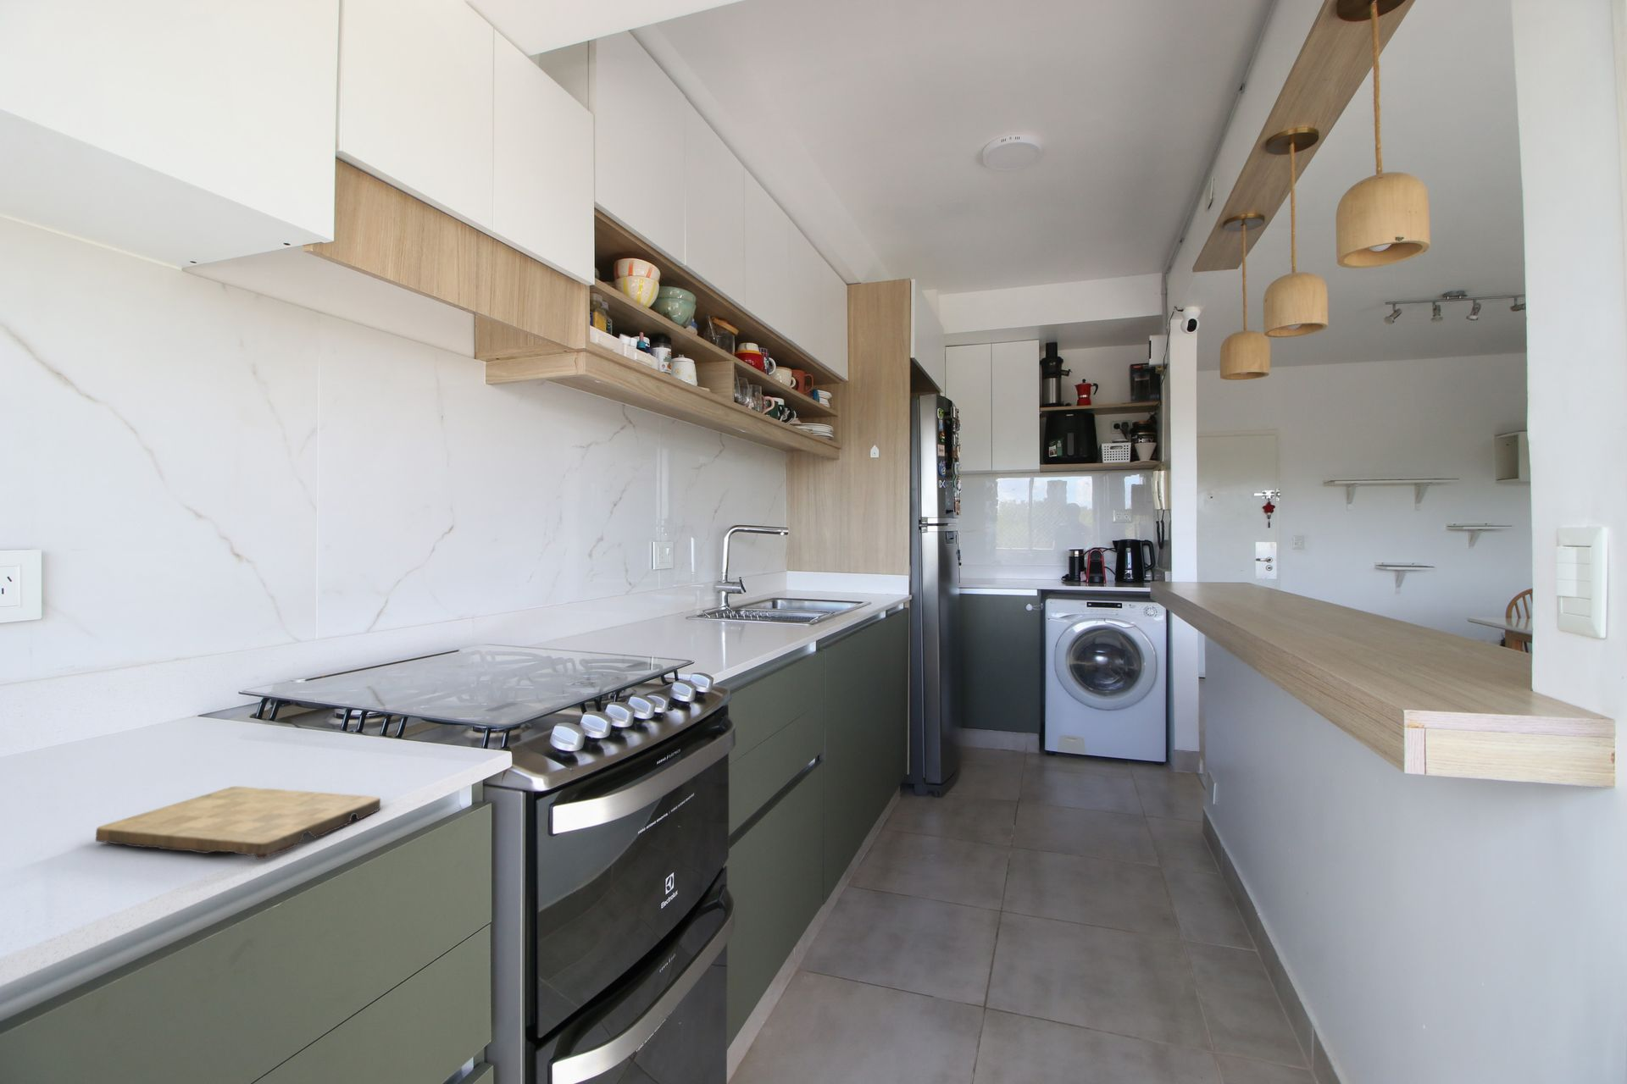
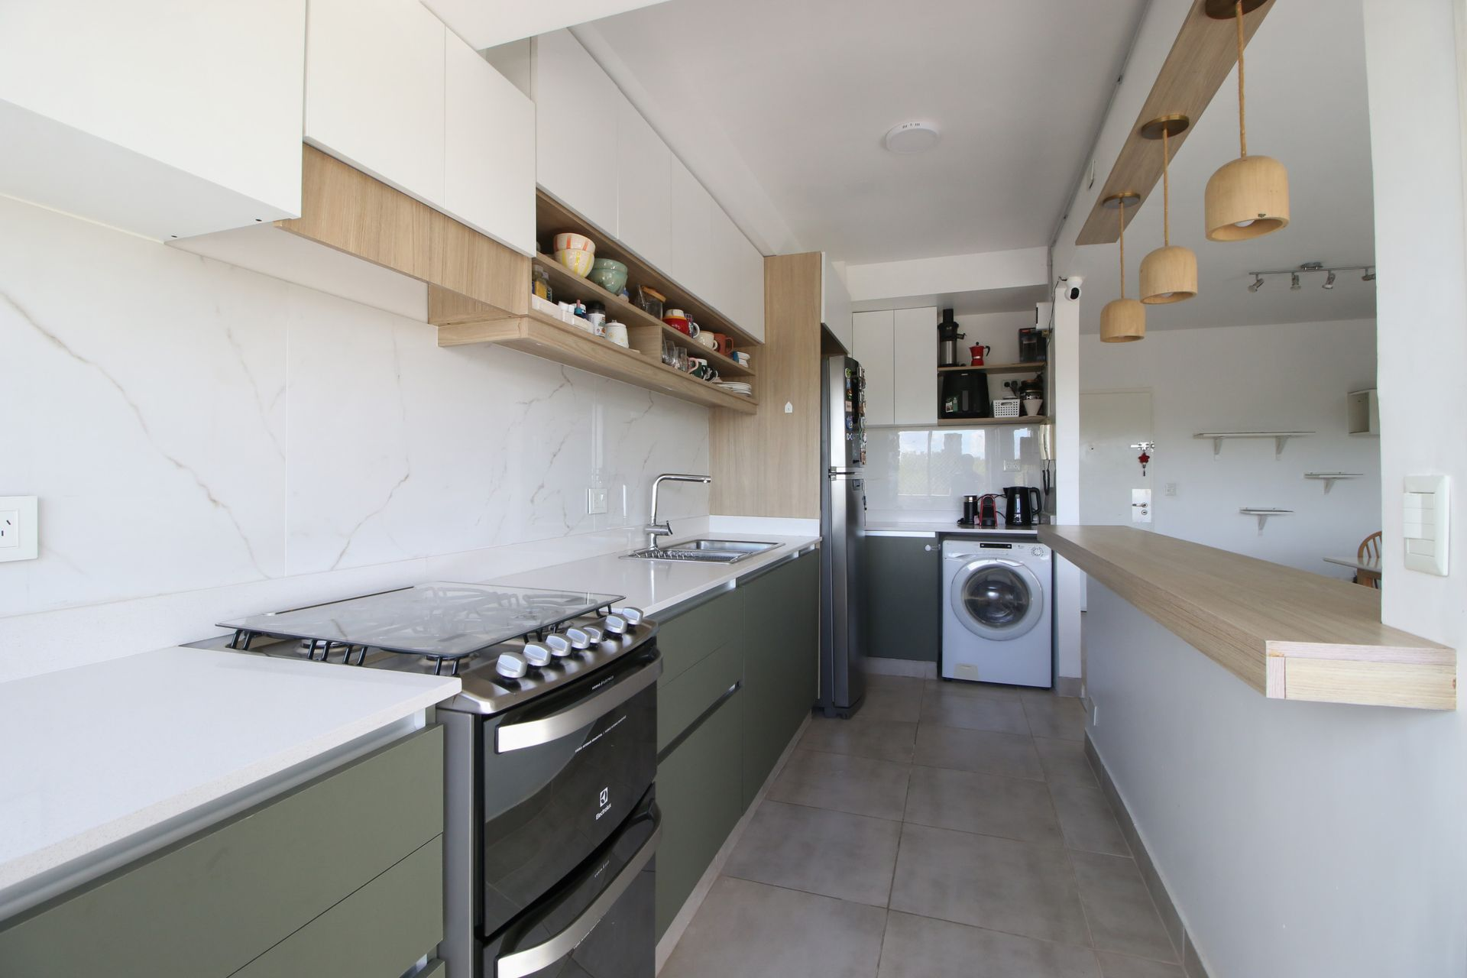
- cutting board [94,786,381,860]
